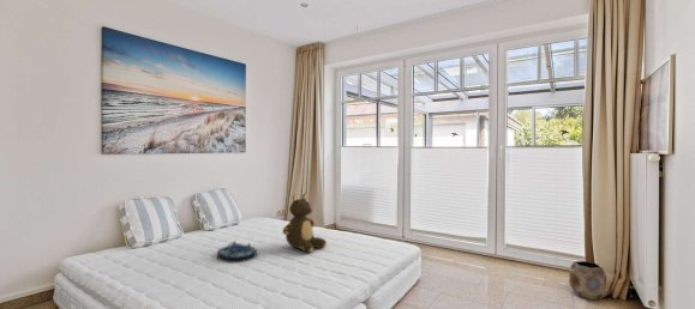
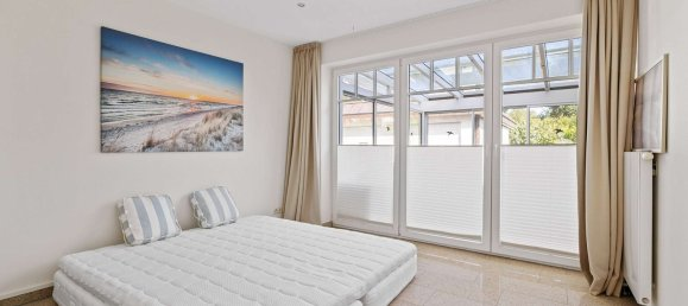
- planter [568,260,607,301]
- serving tray [216,241,258,263]
- teddy bear [282,193,328,254]
